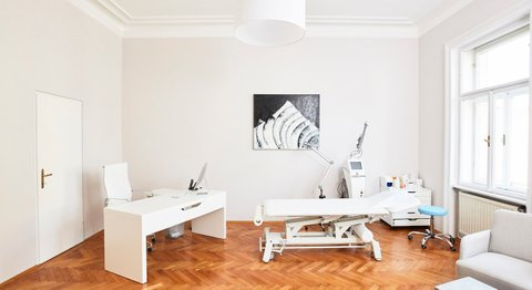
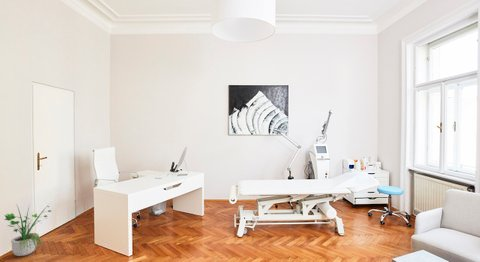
+ potted plant [4,202,52,257]
